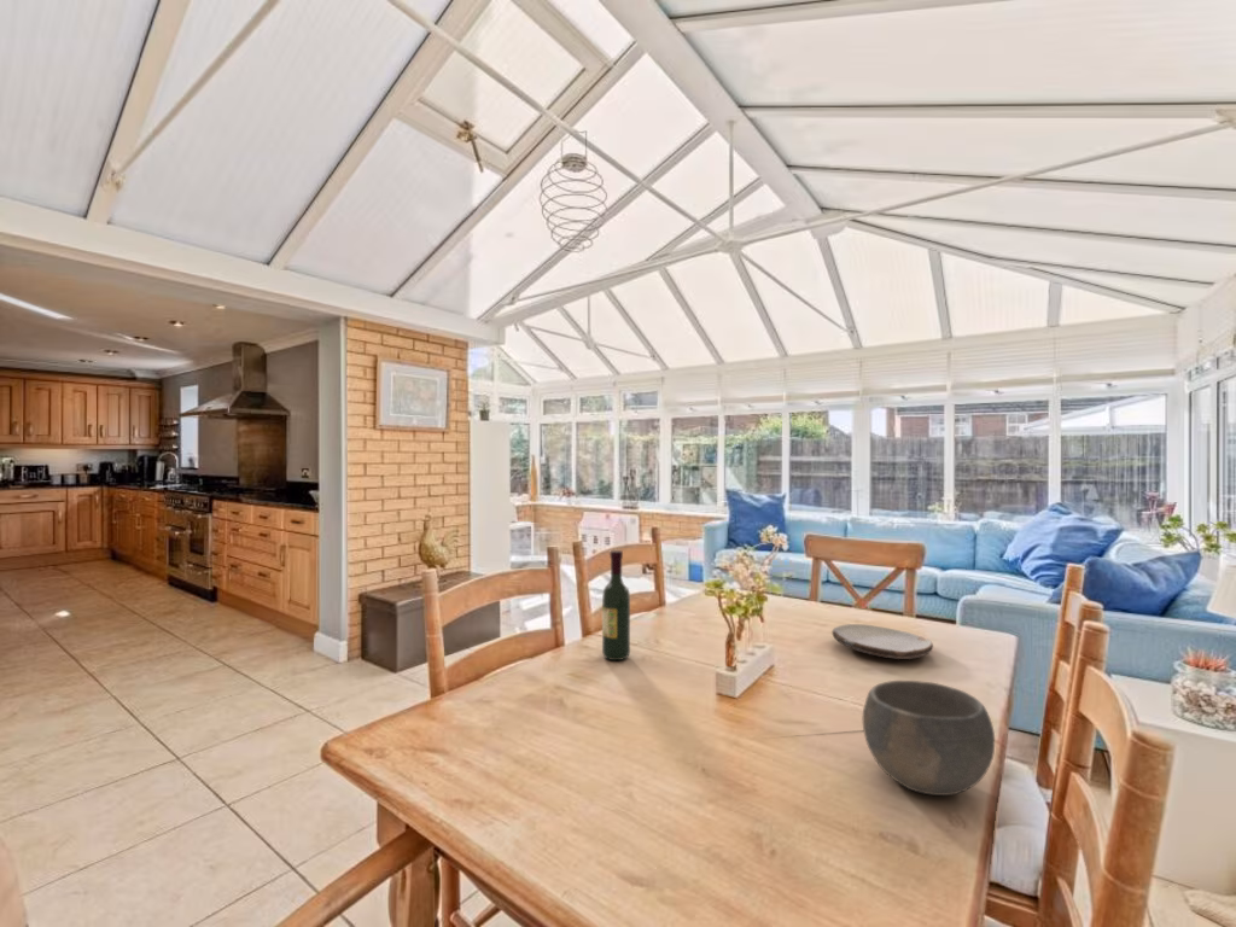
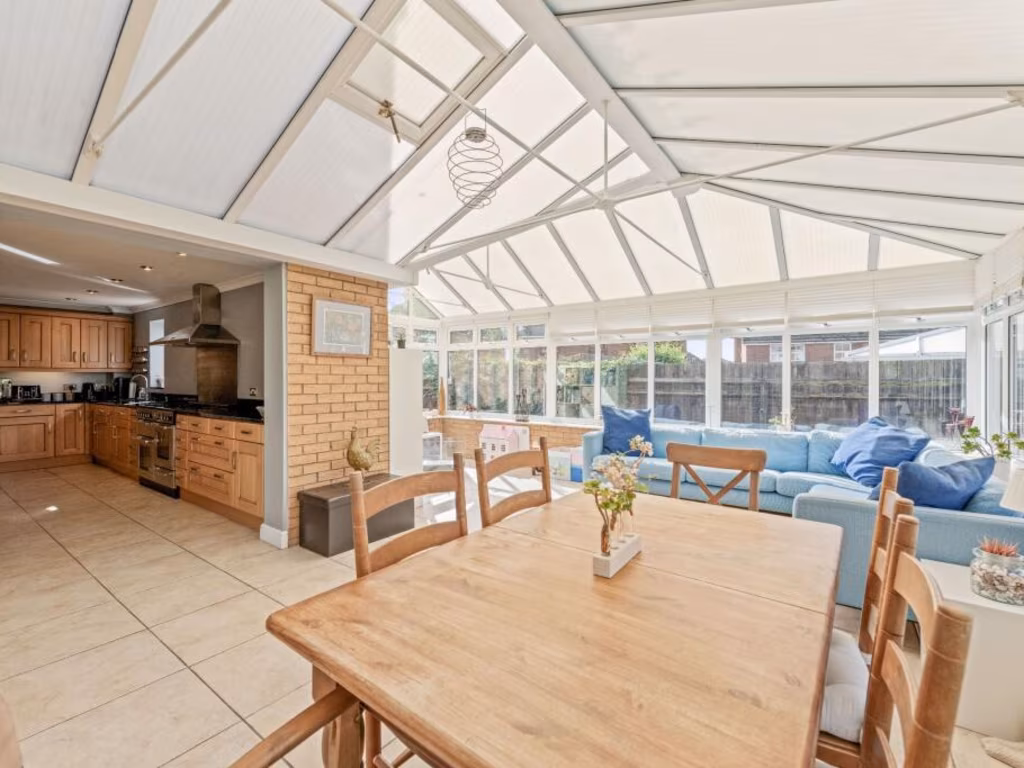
- plate [830,623,934,660]
- wine bottle [601,549,631,661]
- bowl [862,680,996,797]
